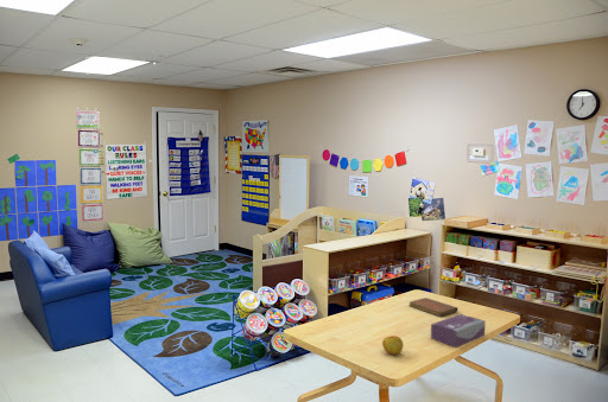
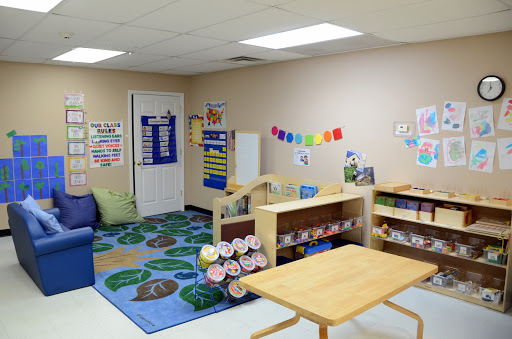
- notebook [408,296,458,318]
- tissue box [430,313,487,349]
- apple [381,334,404,356]
